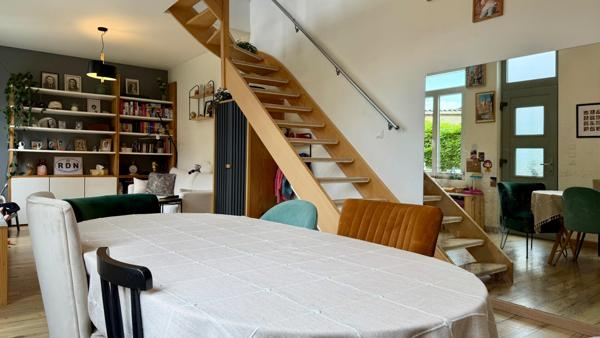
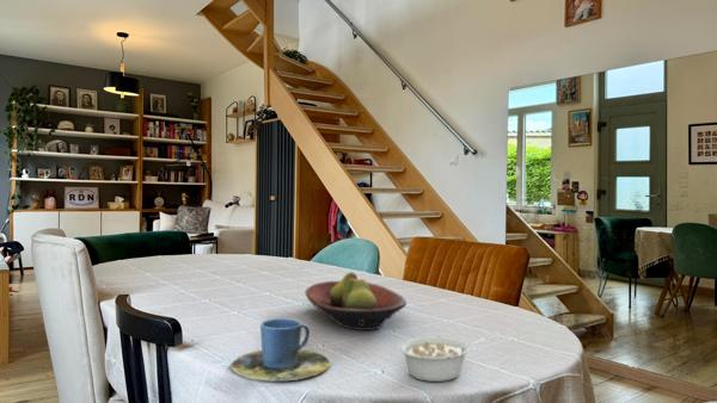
+ legume [397,335,486,383]
+ cup [231,317,331,383]
+ fruit bowl [305,271,407,331]
